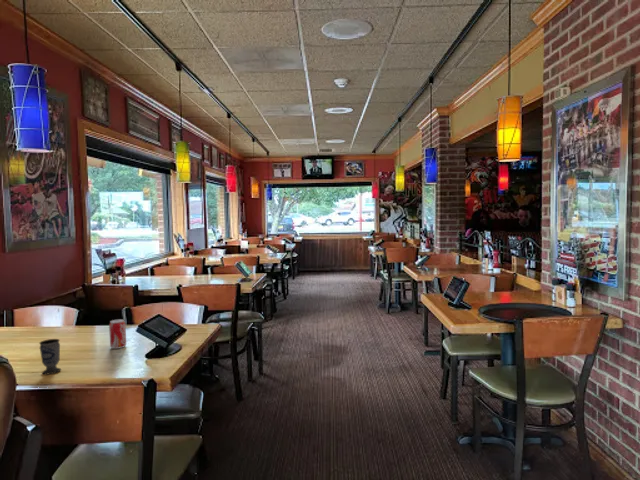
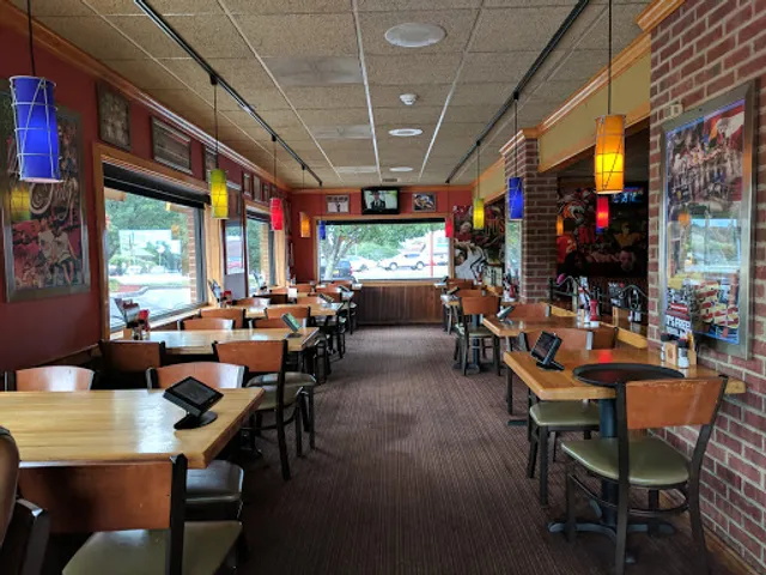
- beverage can [108,318,127,350]
- cup [38,338,62,375]
